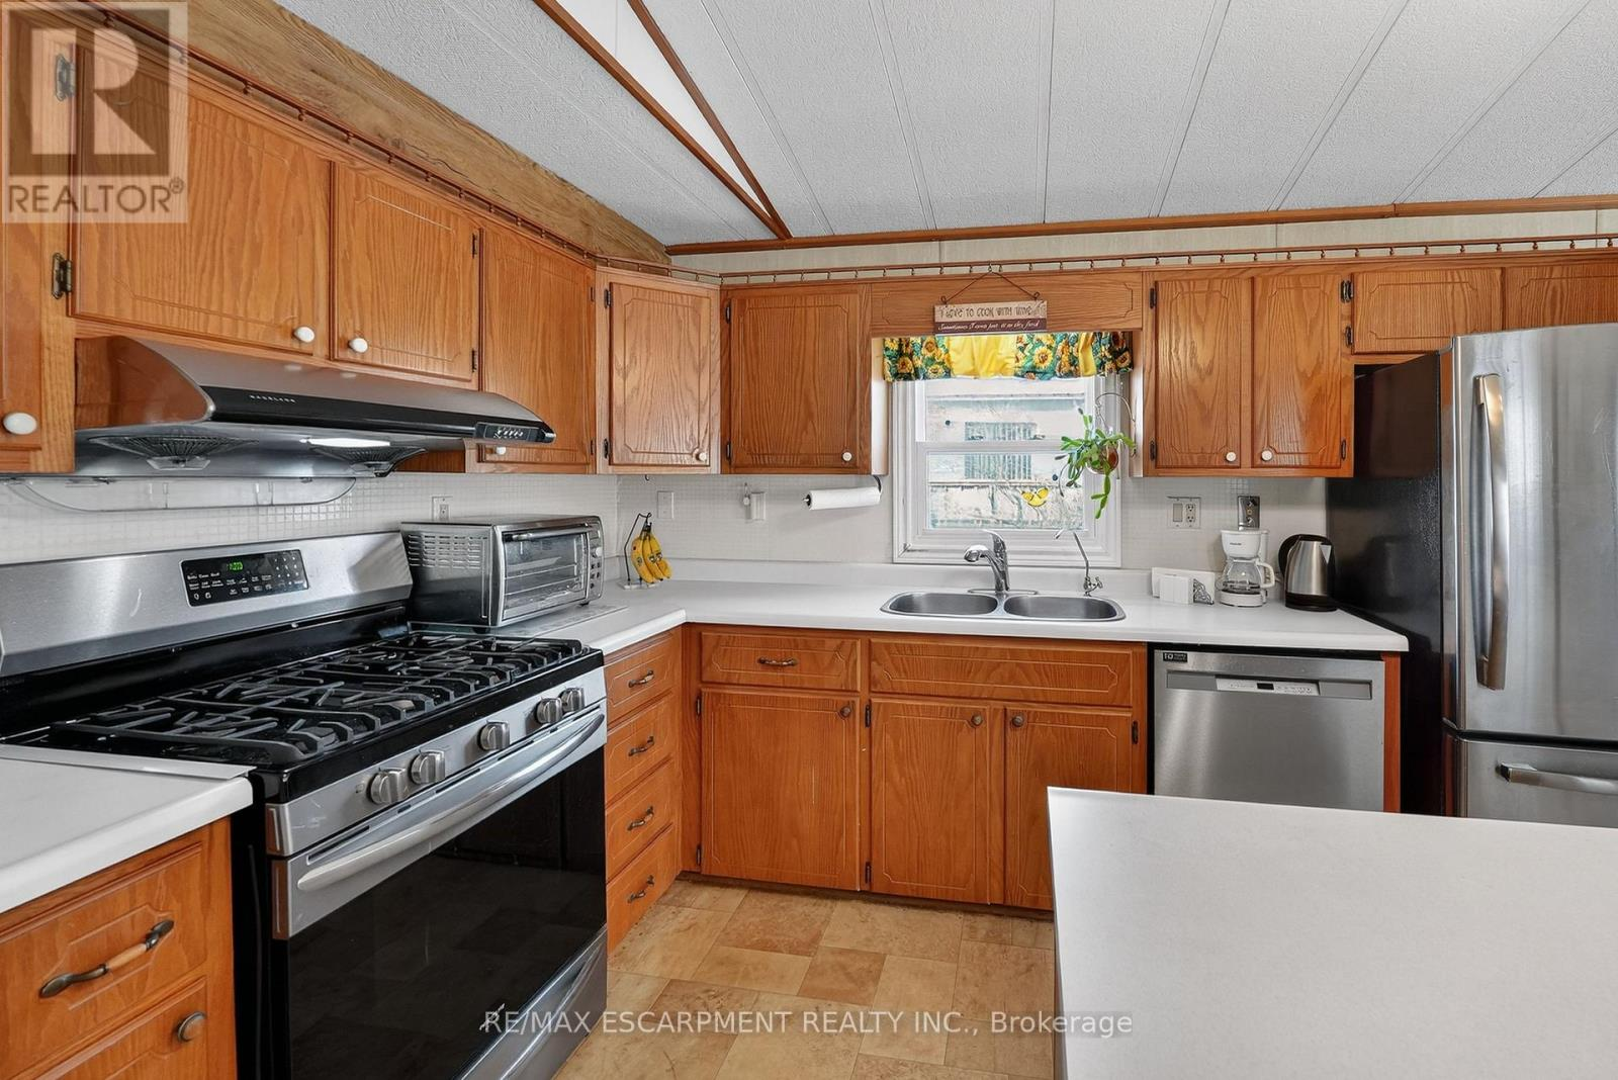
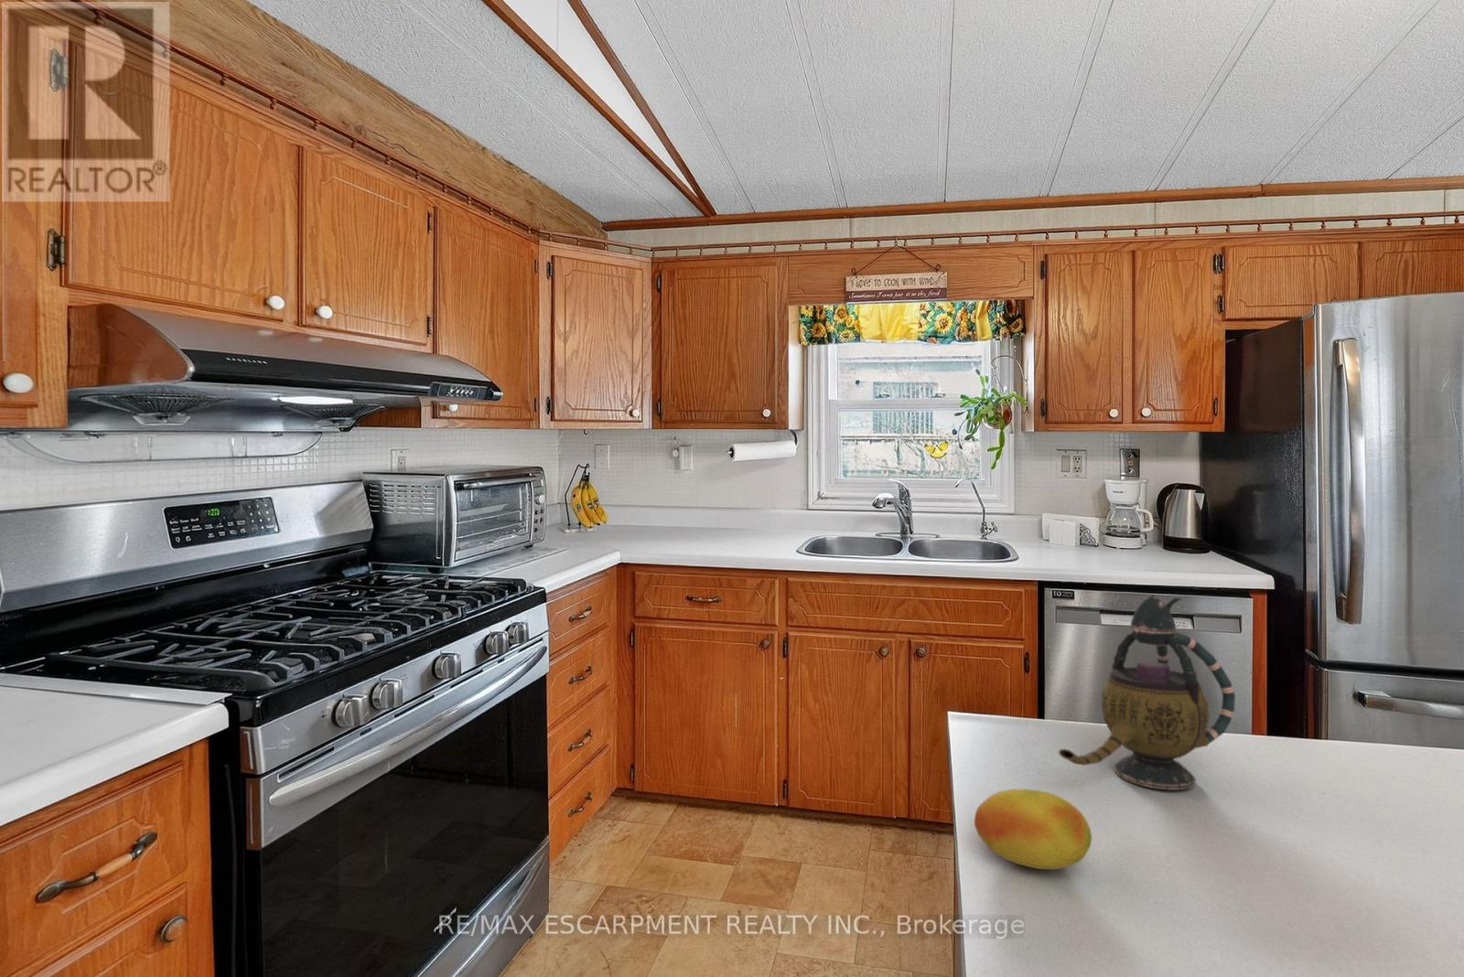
+ teapot [1057,593,1236,791]
+ fruit [973,787,1092,870]
